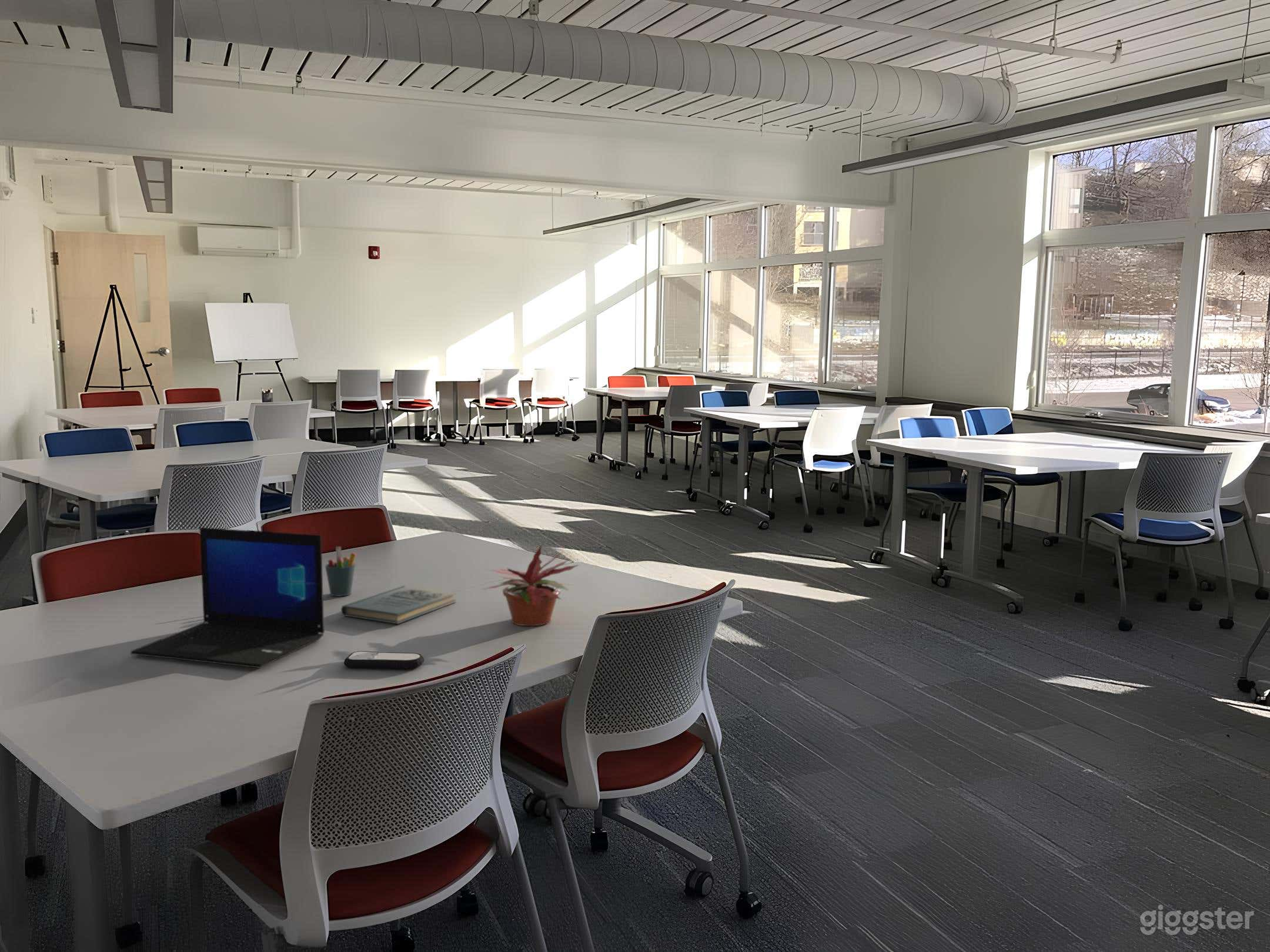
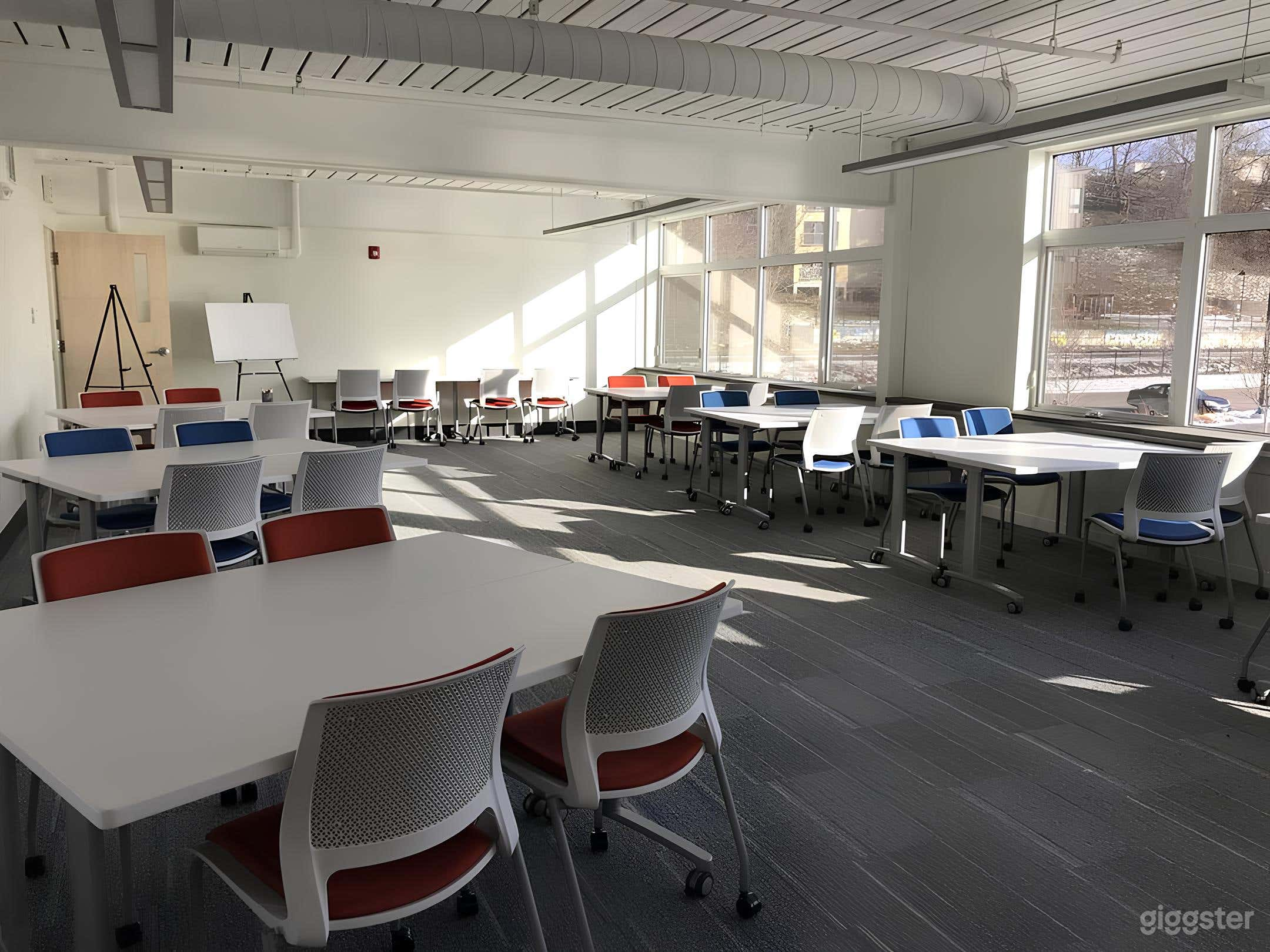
- pen holder [325,546,356,597]
- laptop [130,527,325,669]
- book [340,585,457,625]
- potted plant [480,544,581,626]
- remote control [343,651,425,670]
